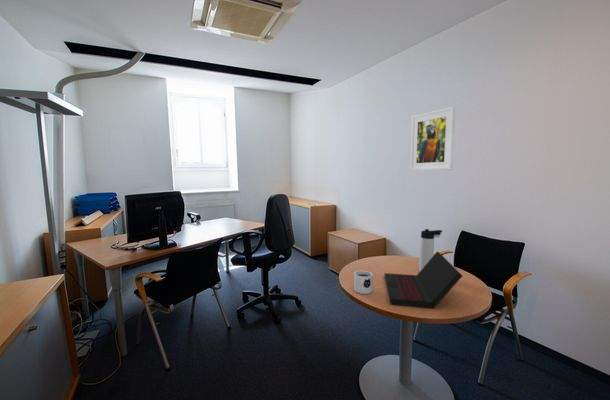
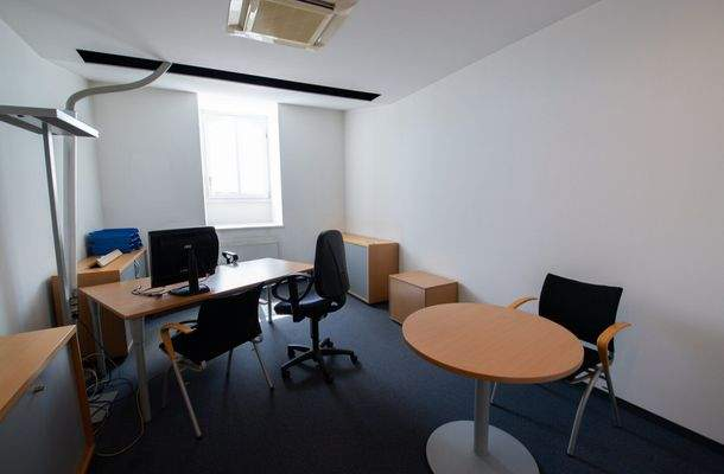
- thermos bottle [418,228,443,272]
- laptop [384,251,463,309]
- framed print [409,106,456,171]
- mug [353,270,374,295]
